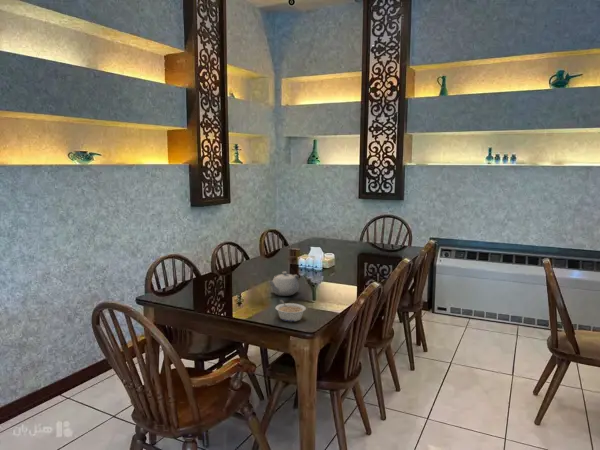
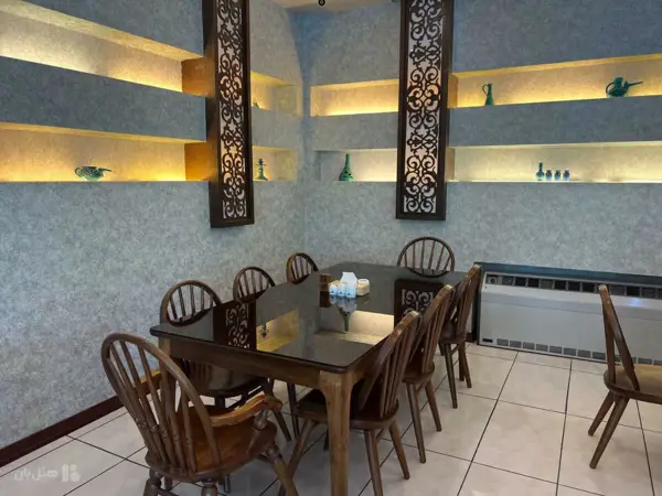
- teapot [267,271,300,297]
- legume [275,299,307,323]
